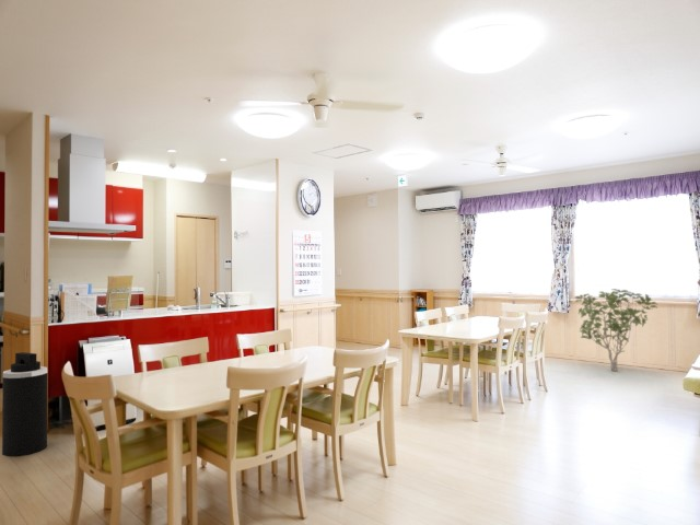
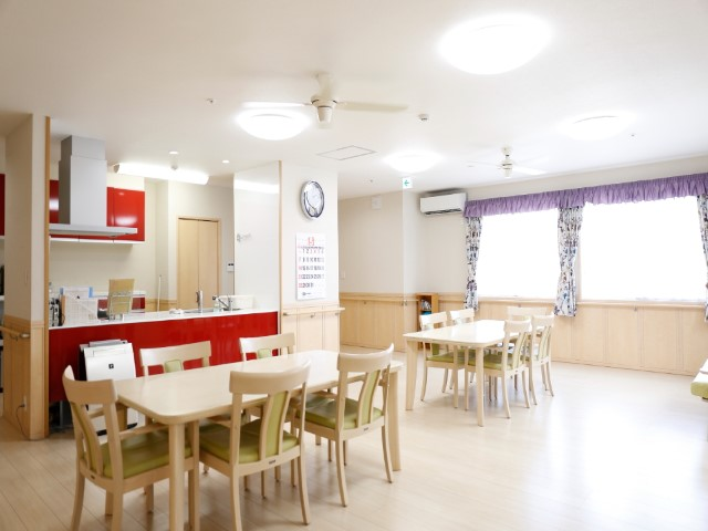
- shrub [573,288,660,372]
- trash can [1,351,48,457]
